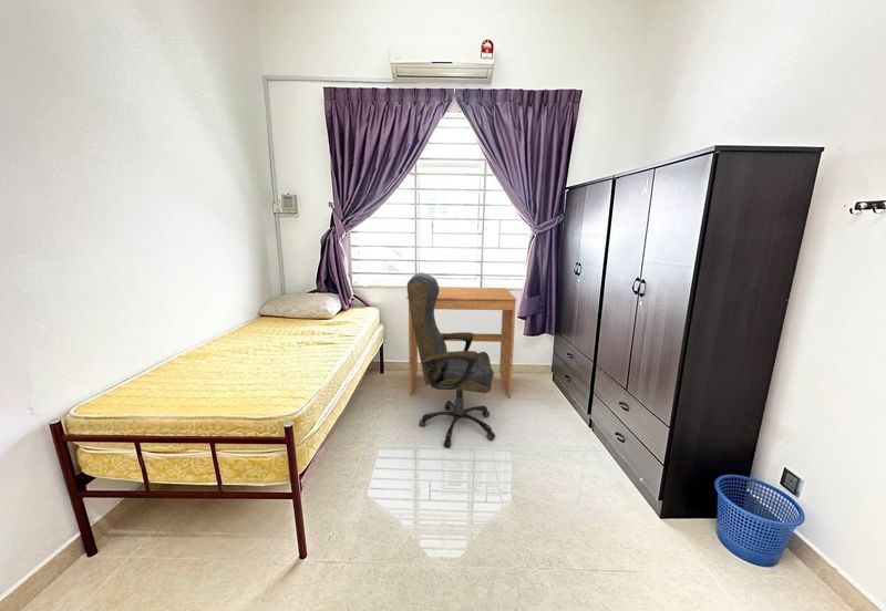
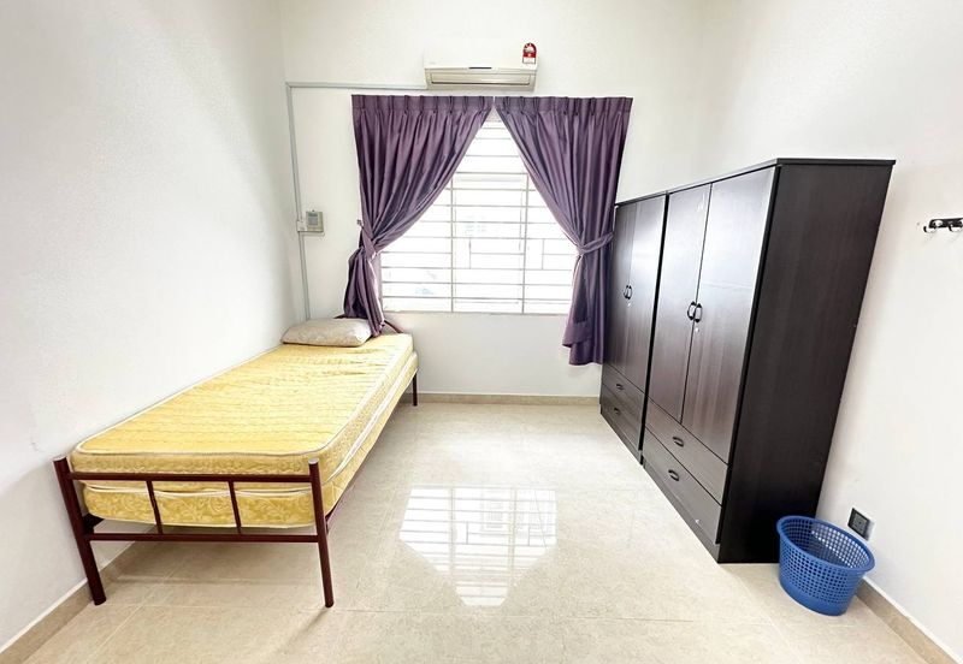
- office chair [406,271,496,448]
- desk [405,286,517,398]
